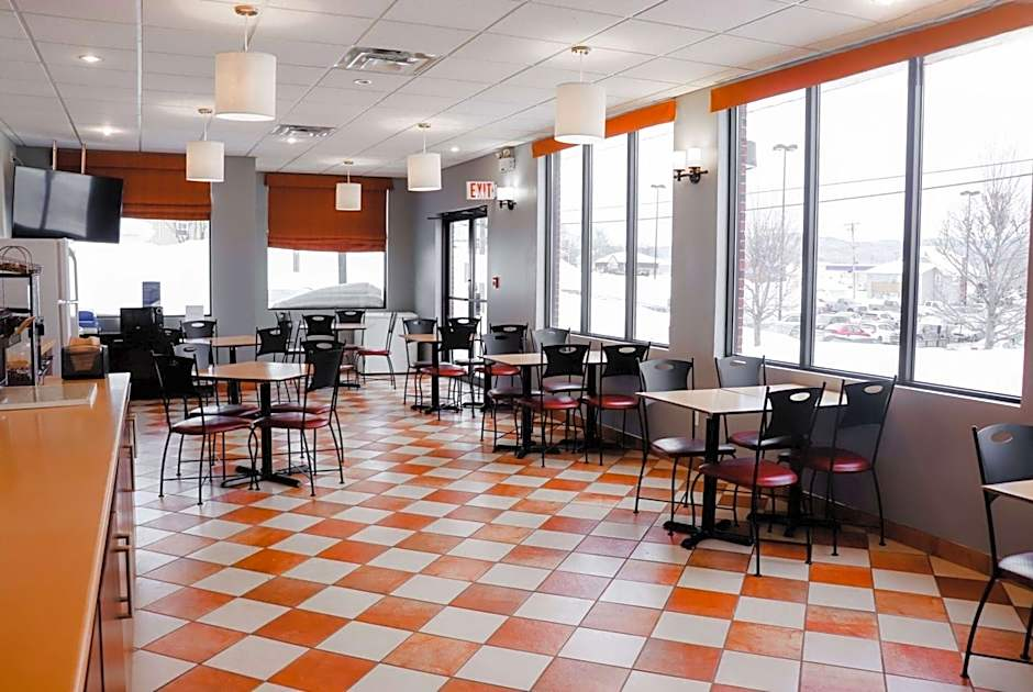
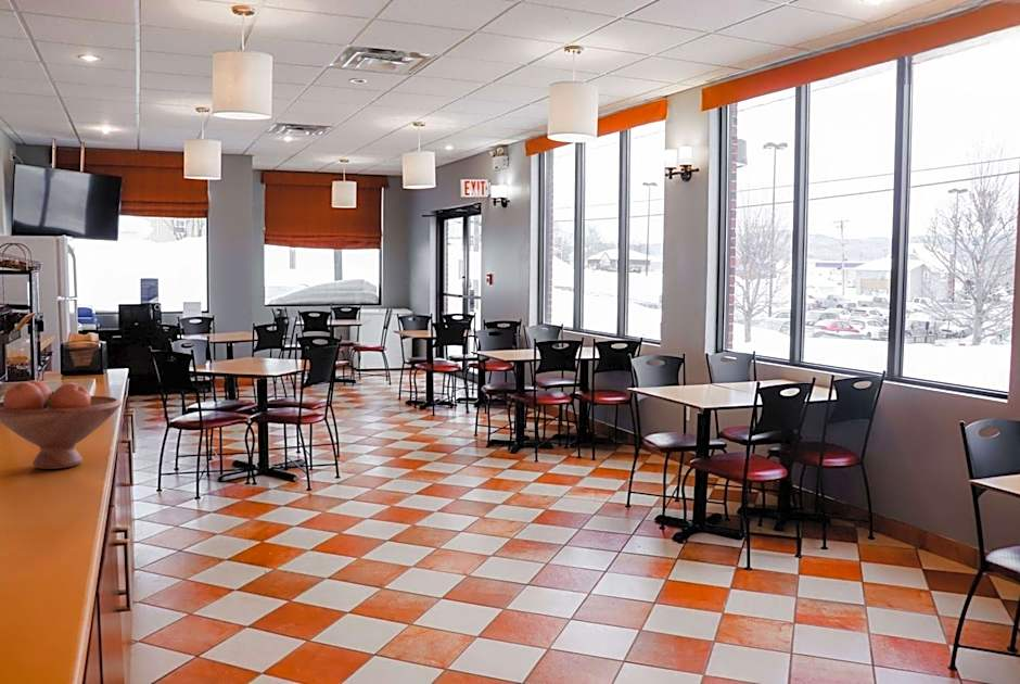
+ fruit bowl [0,379,123,470]
